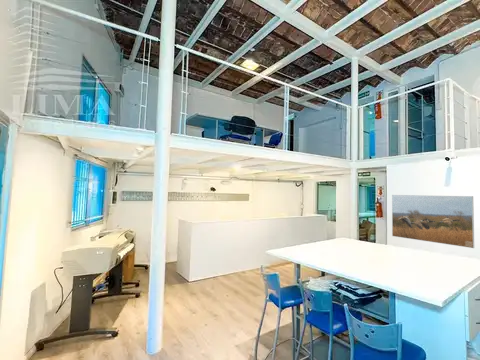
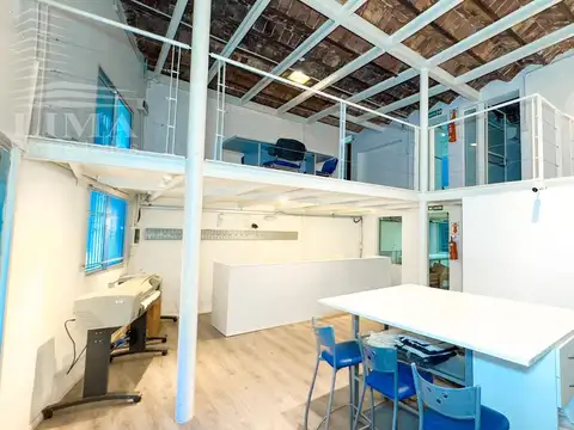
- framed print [391,194,475,249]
